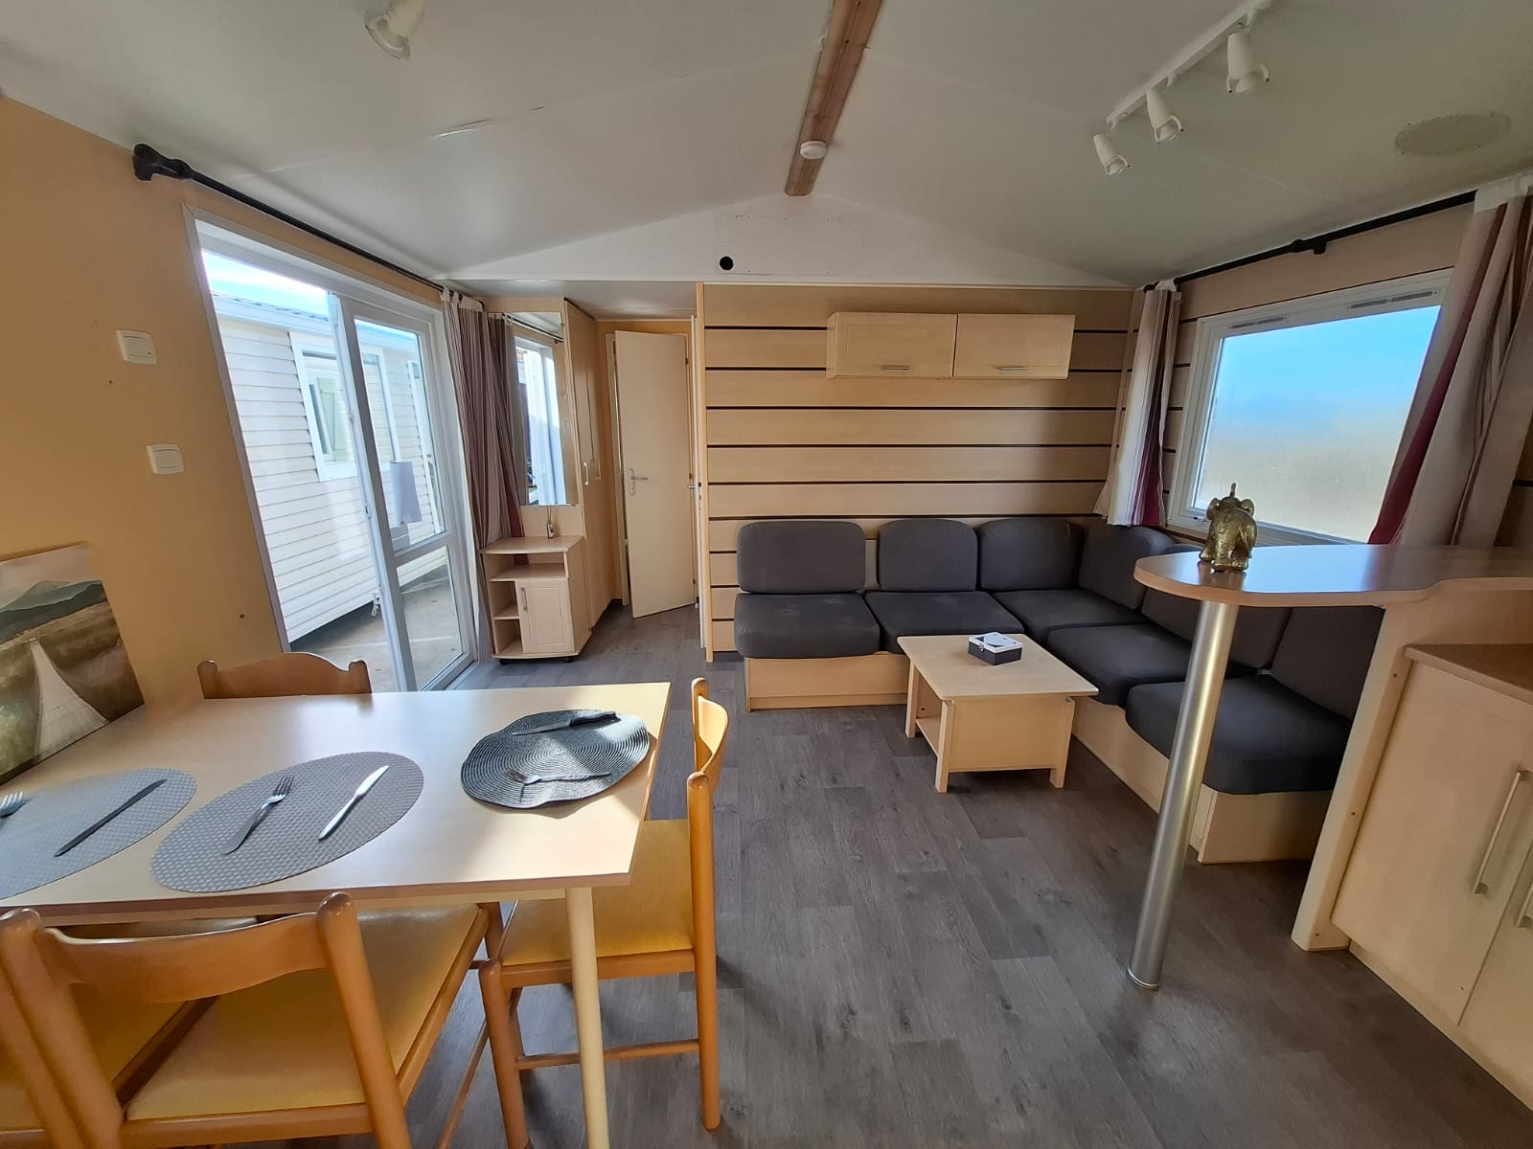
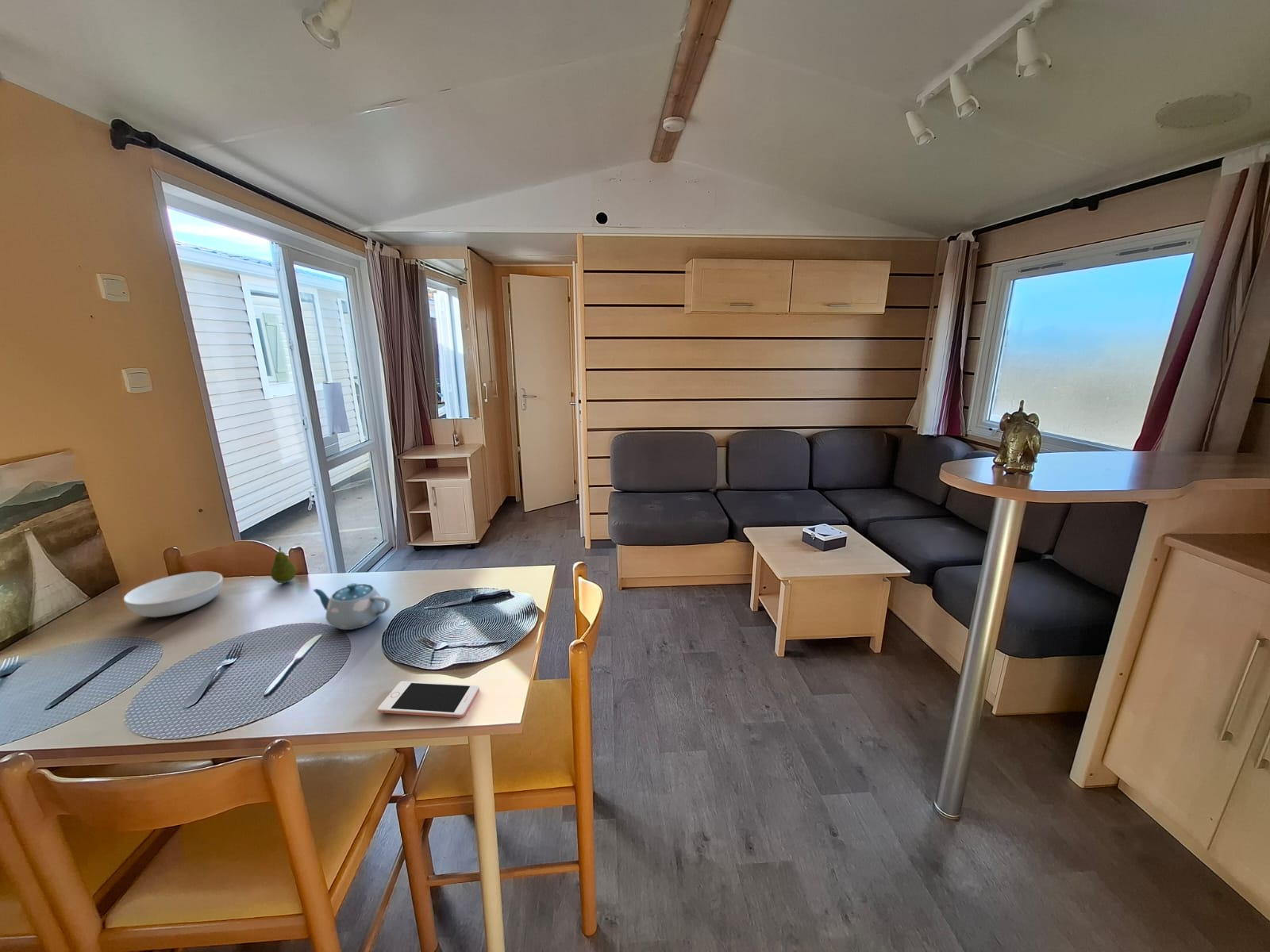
+ fruit [270,546,297,584]
+ cell phone [377,681,480,719]
+ serving bowl [123,570,224,618]
+ chinaware [312,582,391,631]
